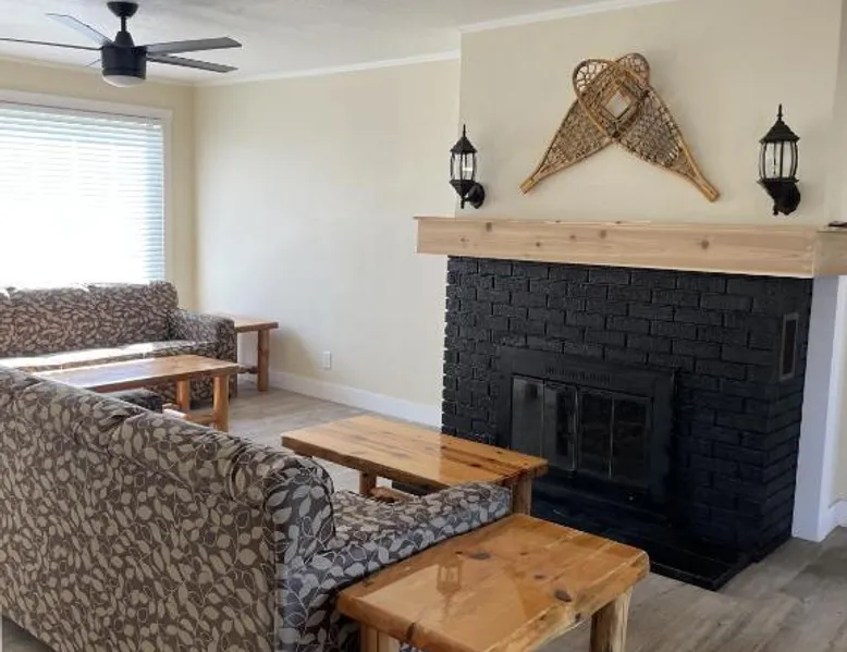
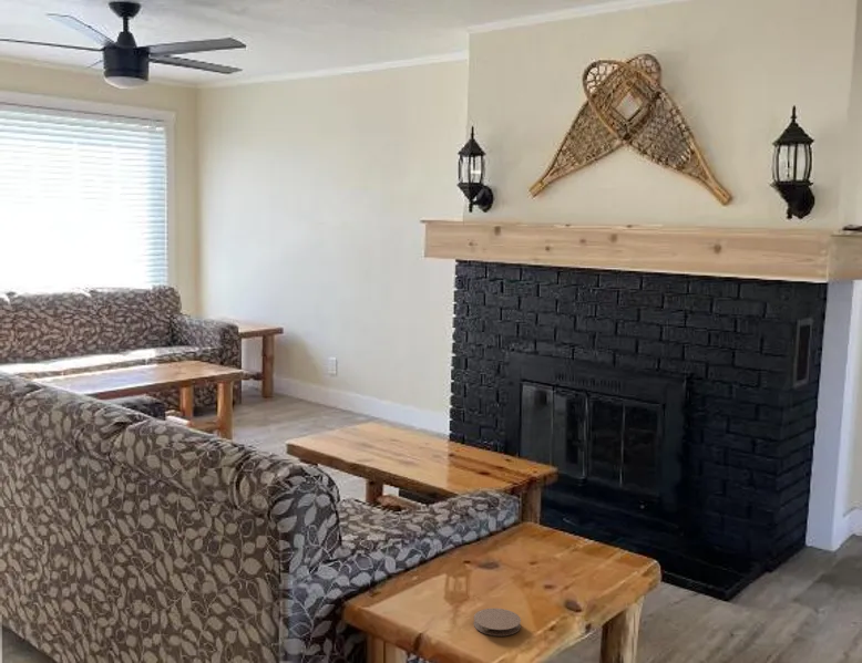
+ coaster [472,608,522,636]
